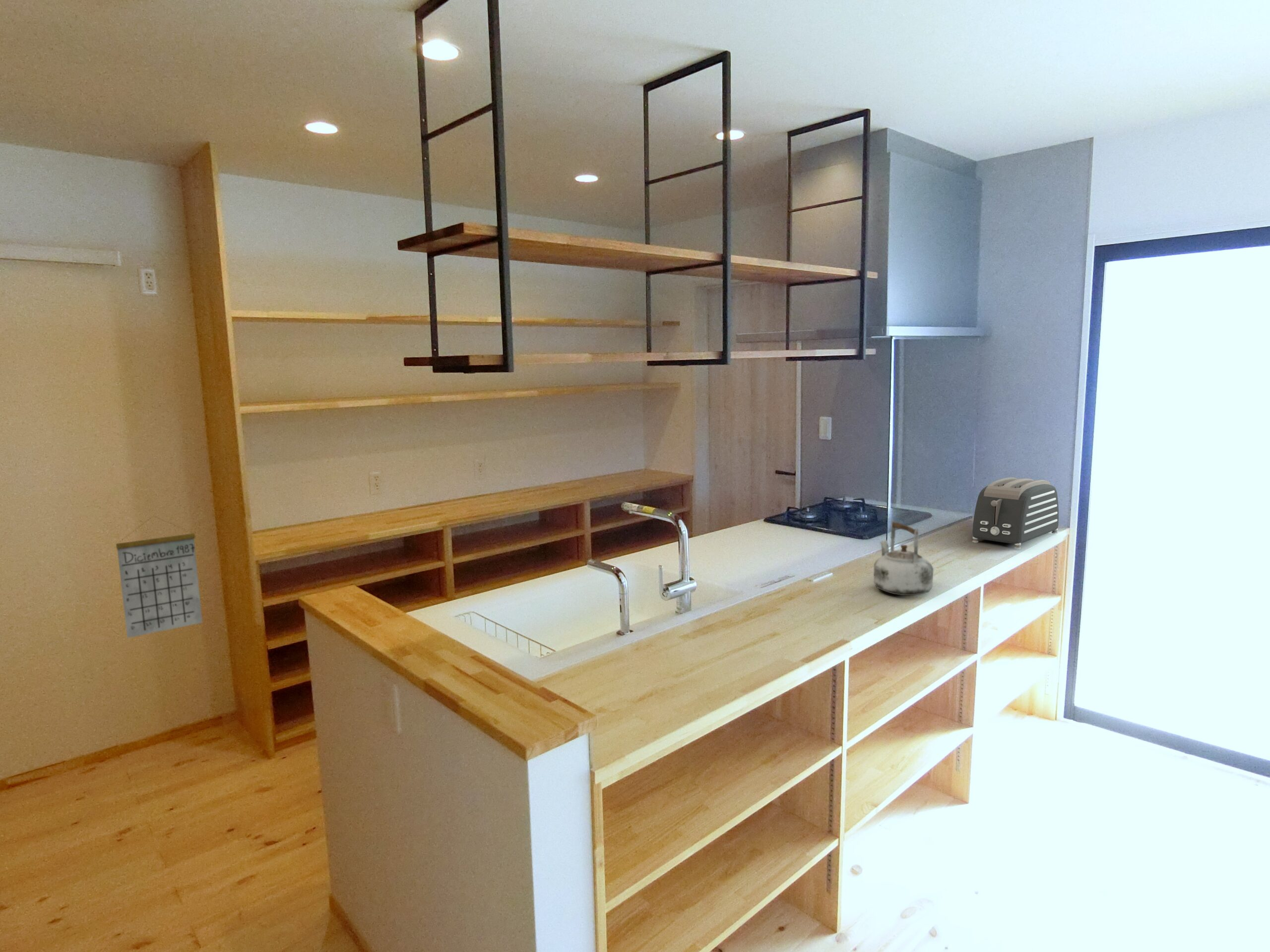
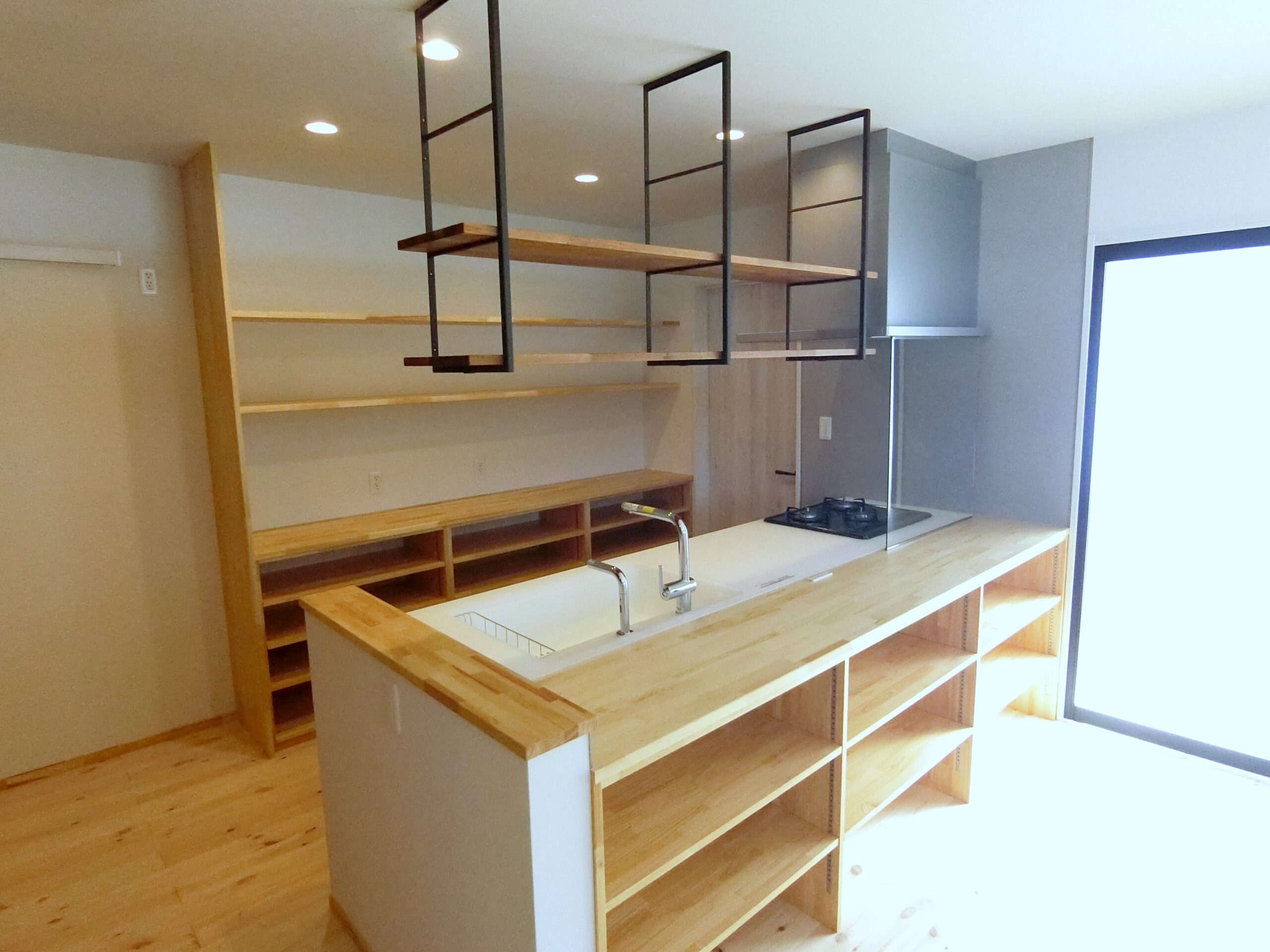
- toaster [972,477,1059,549]
- kettle [873,520,934,596]
- calendar [116,516,203,639]
